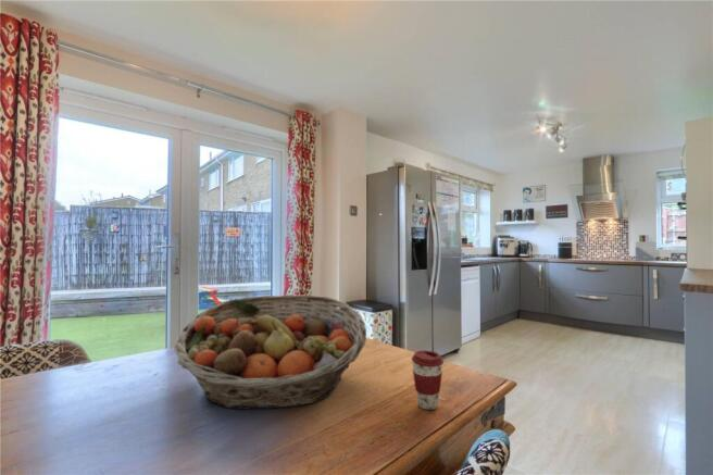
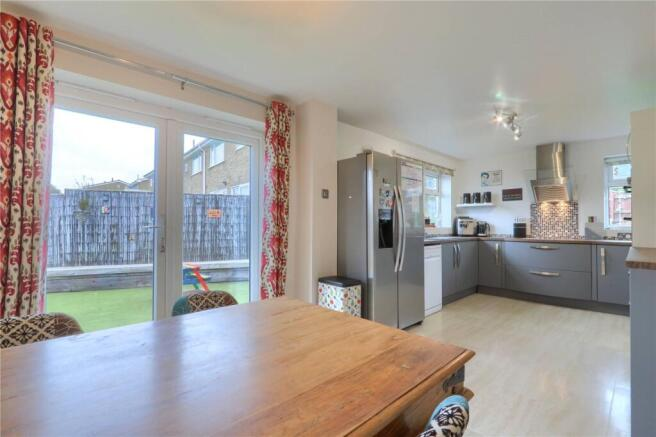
- coffee cup [411,350,445,411]
- fruit basket [173,293,367,410]
